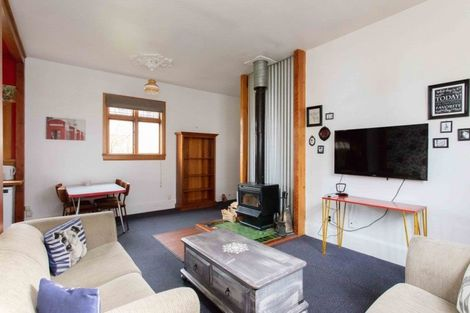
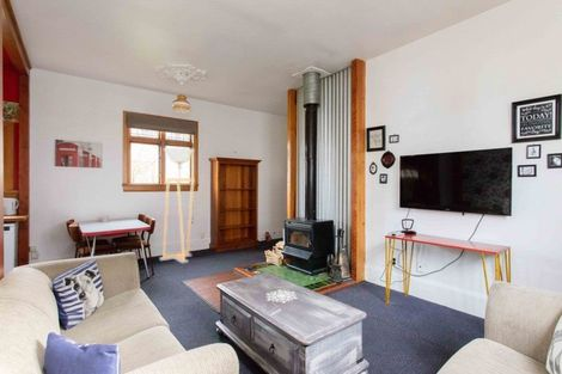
+ floor lamp [158,147,196,264]
